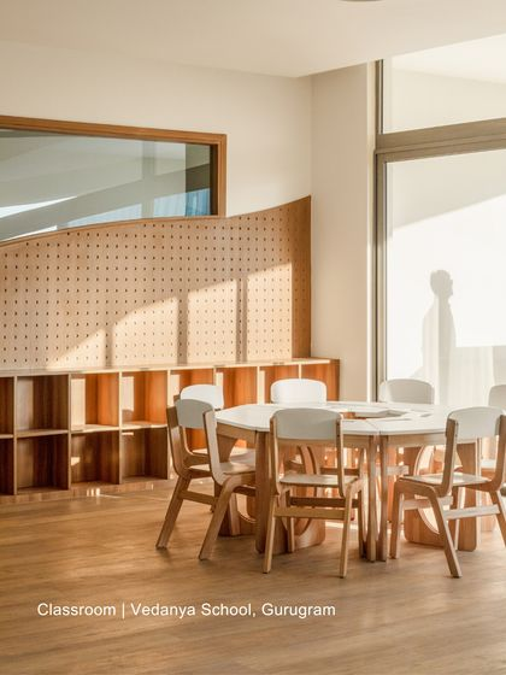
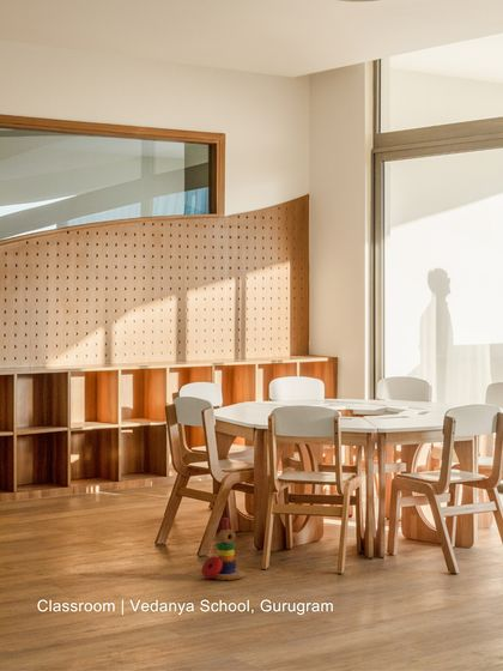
+ stacking toy [201,516,246,581]
